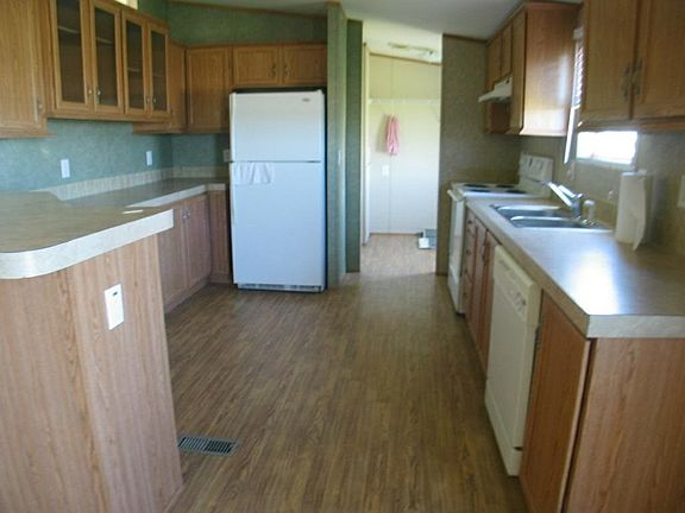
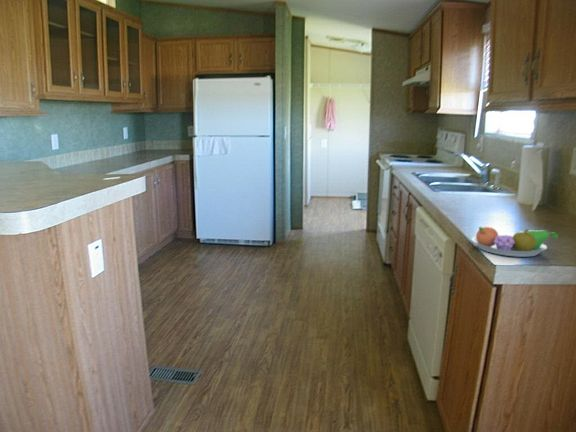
+ fruit bowl [471,226,559,258]
